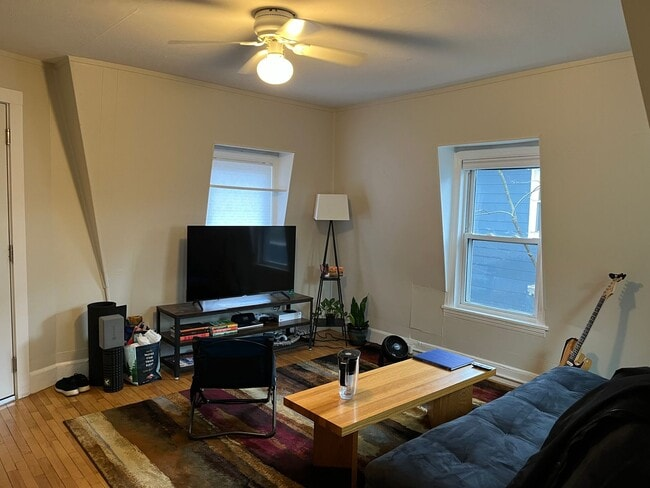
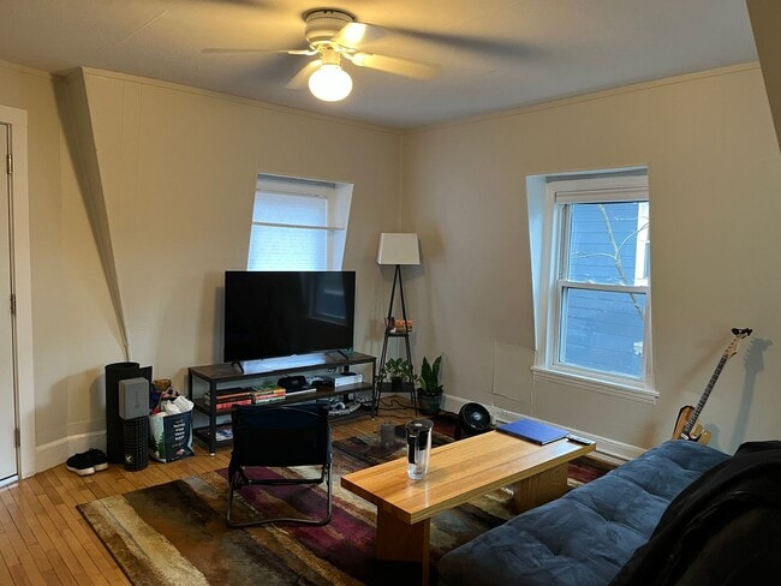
+ lantern [341,411,407,459]
